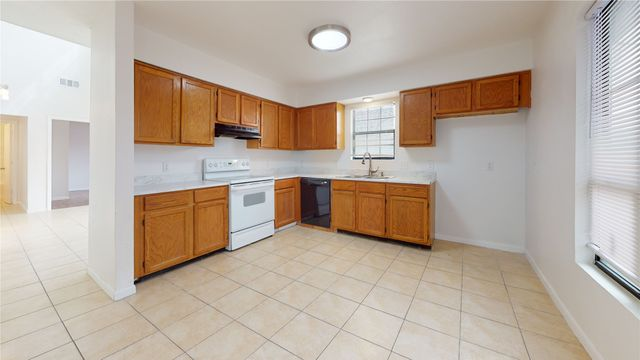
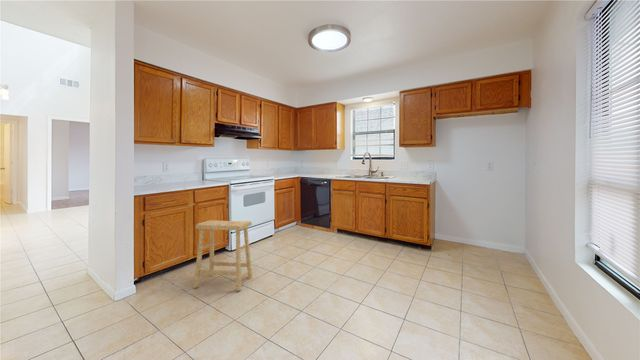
+ stool [192,219,253,292]
